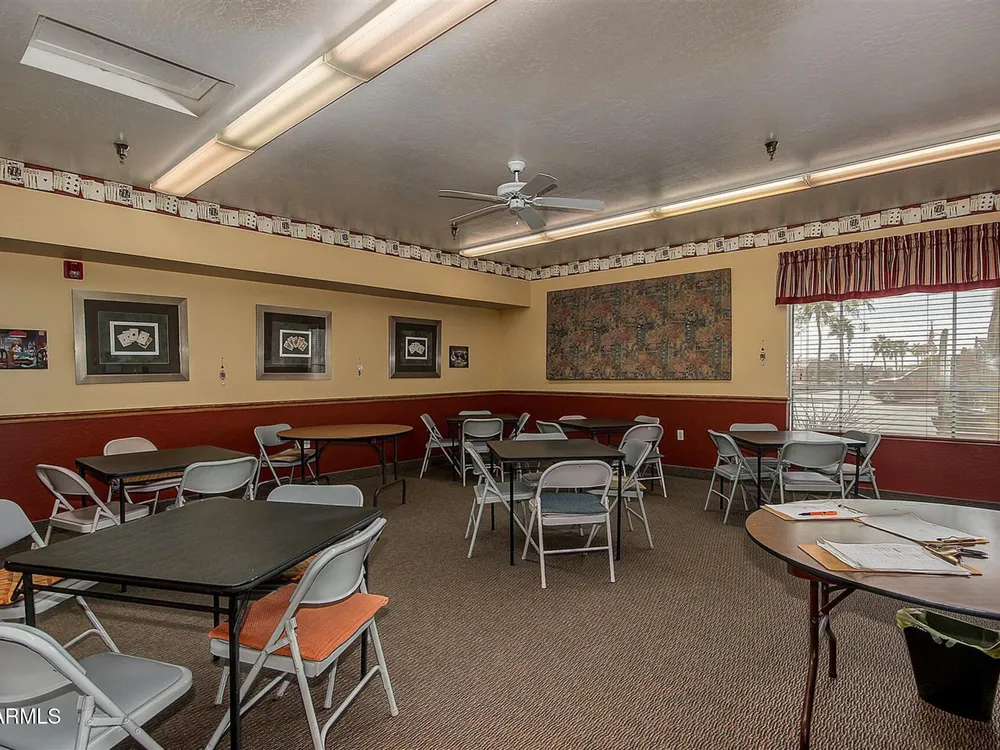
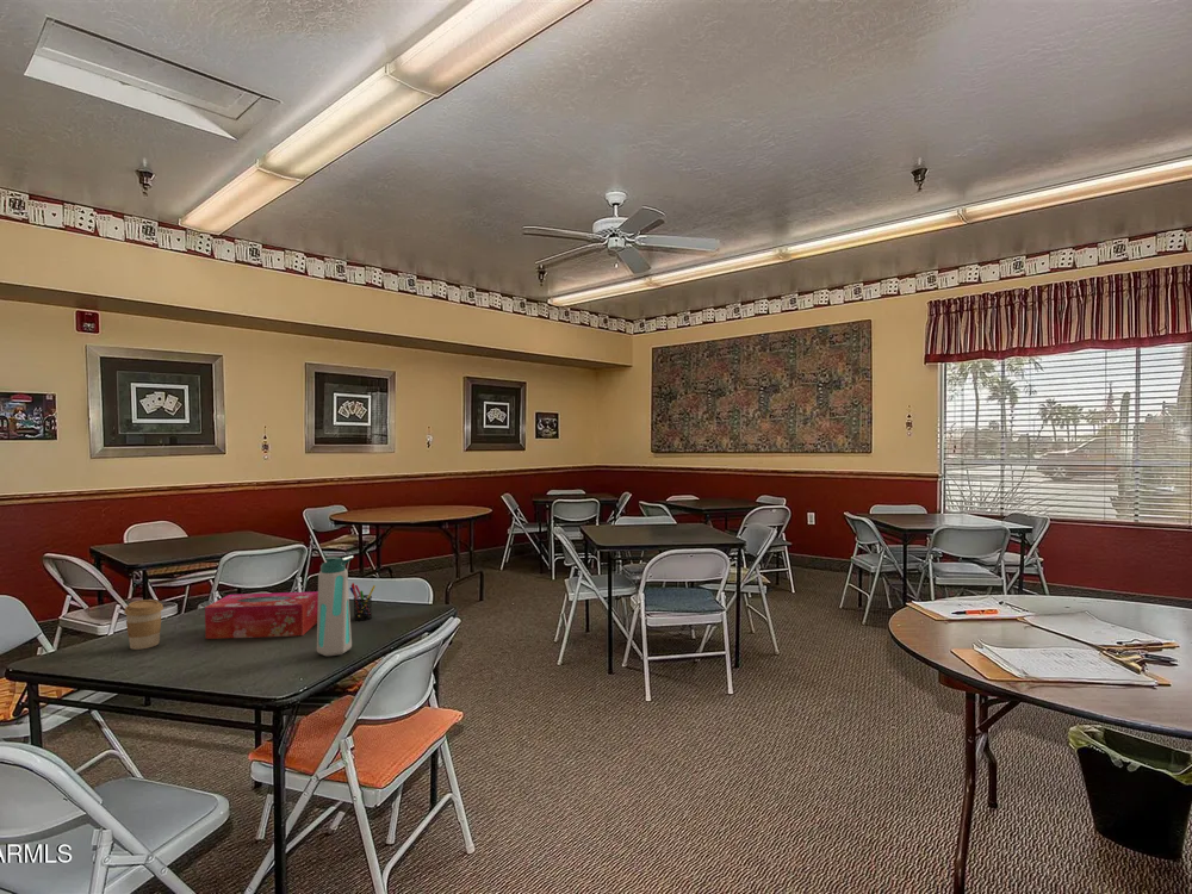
+ coffee cup [123,598,164,651]
+ pen holder [348,582,377,621]
+ tissue box [204,590,318,640]
+ water bottle [316,554,354,658]
